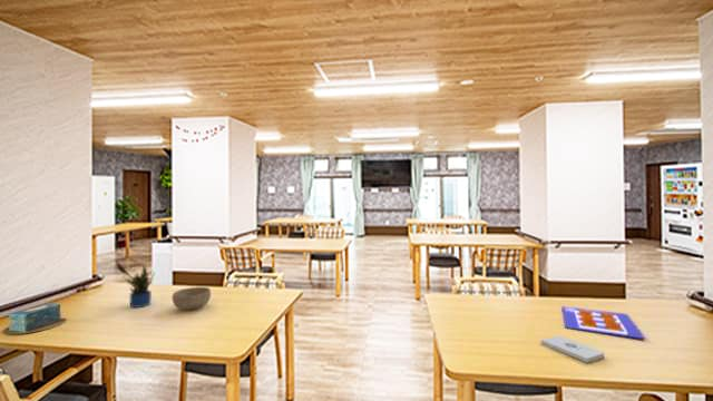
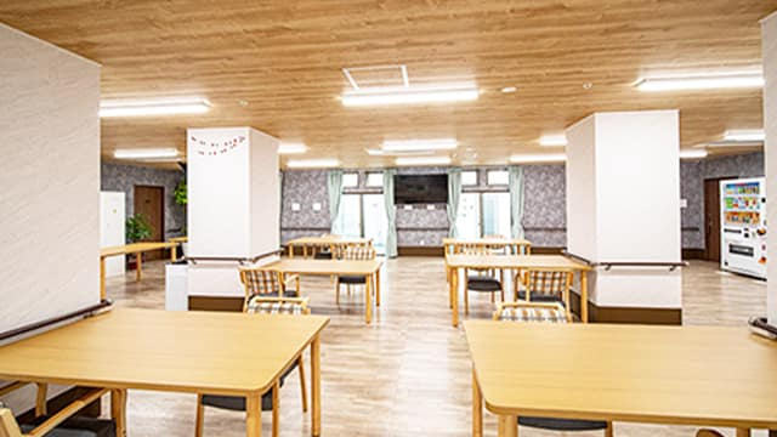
- bowl [172,286,212,311]
- potted plant [115,260,156,309]
- tissue box [2,302,68,335]
- notepad [540,335,606,363]
- poster [560,305,646,340]
